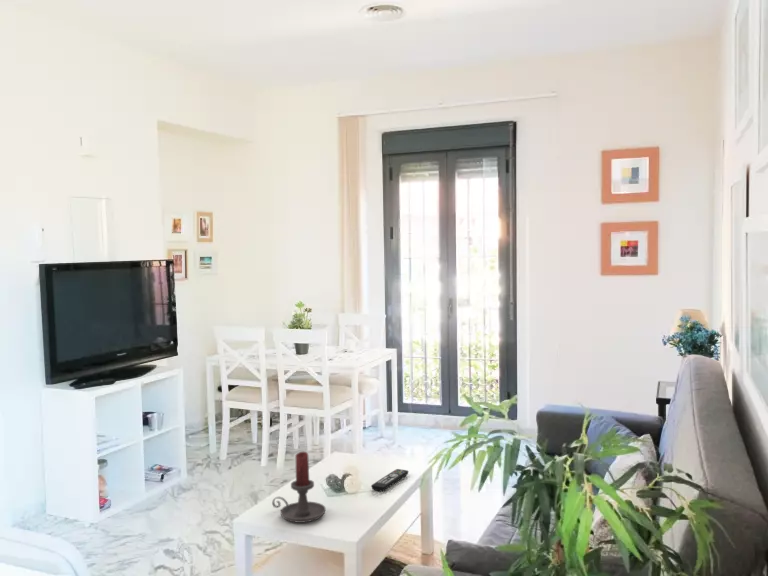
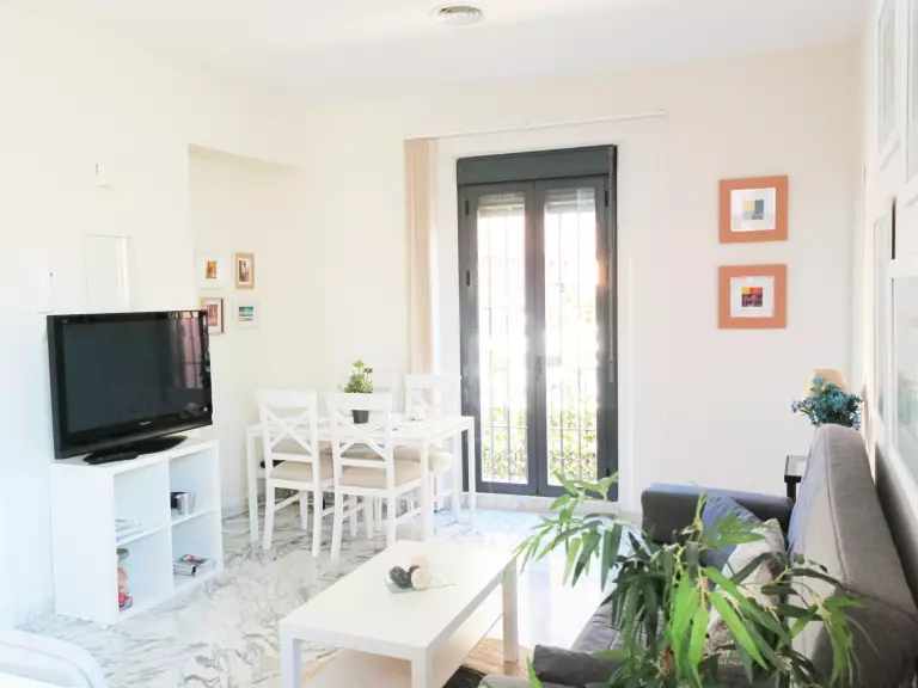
- candle holder [271,451,327,524]
- remote control [370,468,409,492]
